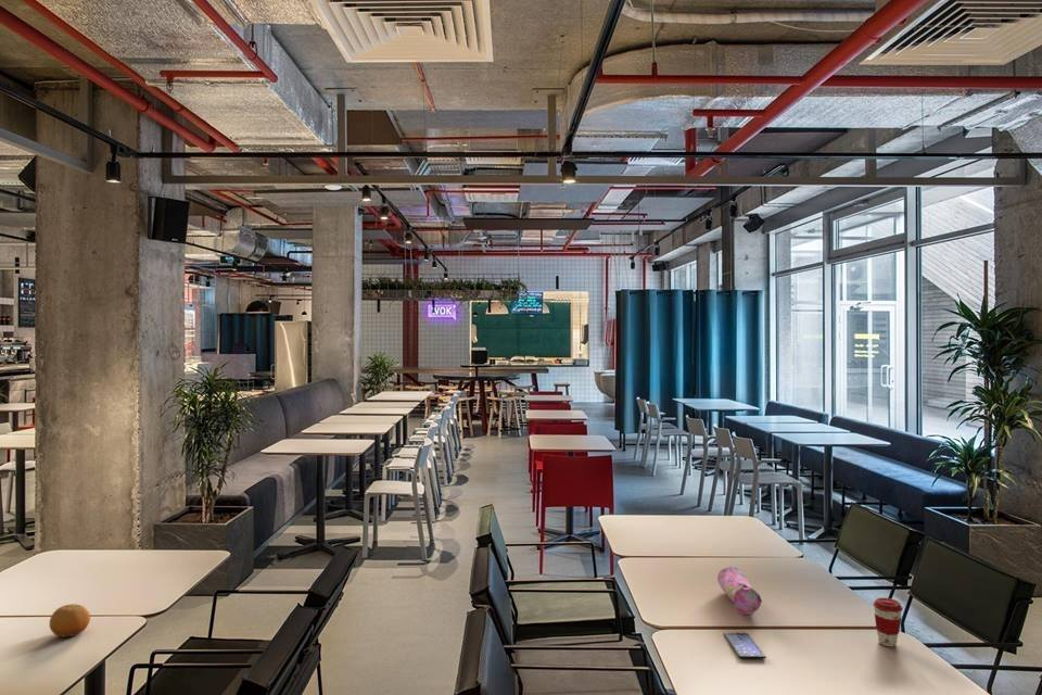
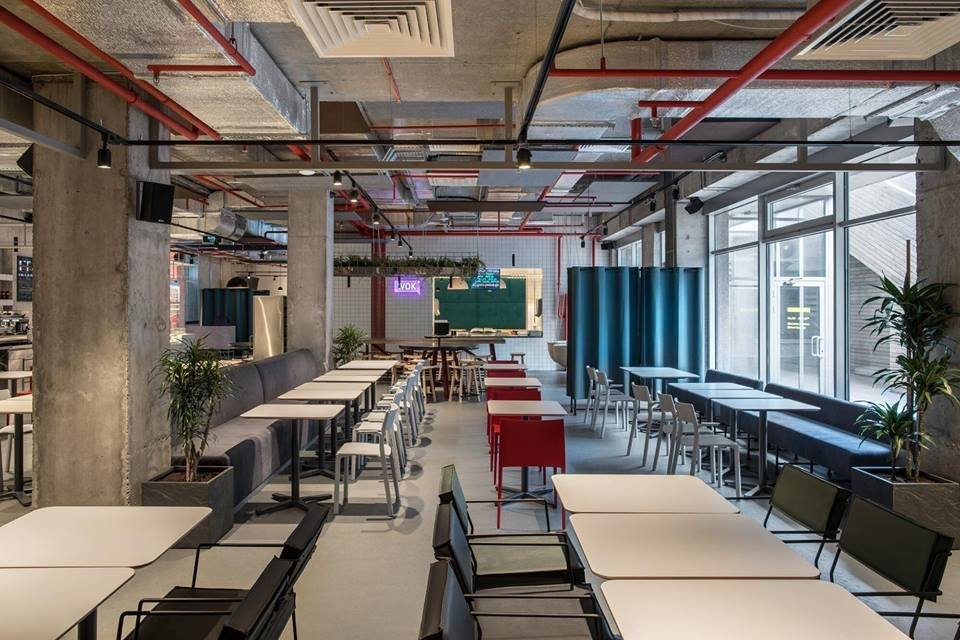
- coffee cup [872,597,904,647]
- pencil case [716,566,763,616]
- fruit [49,603,91,639]
- smartphone [723,632,767,659]
